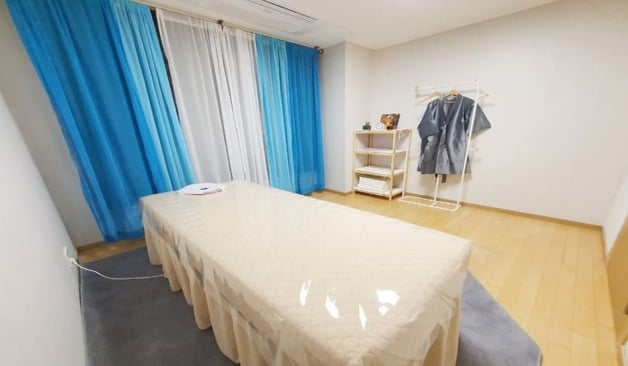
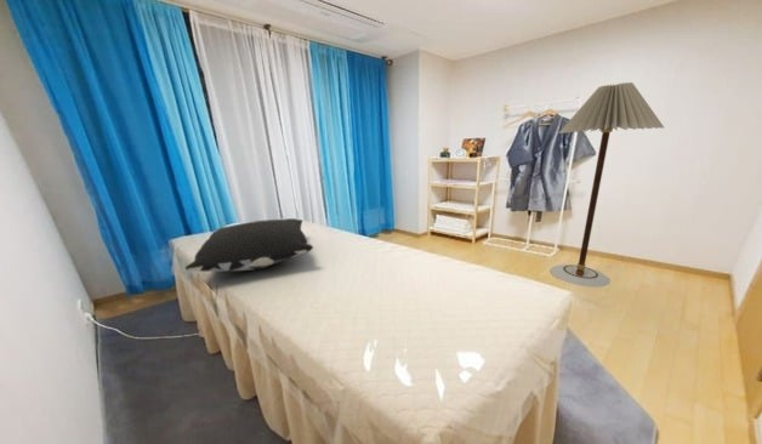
+ floor lamp [550,81,665,289]
+ pillow [184,217,314,273]
